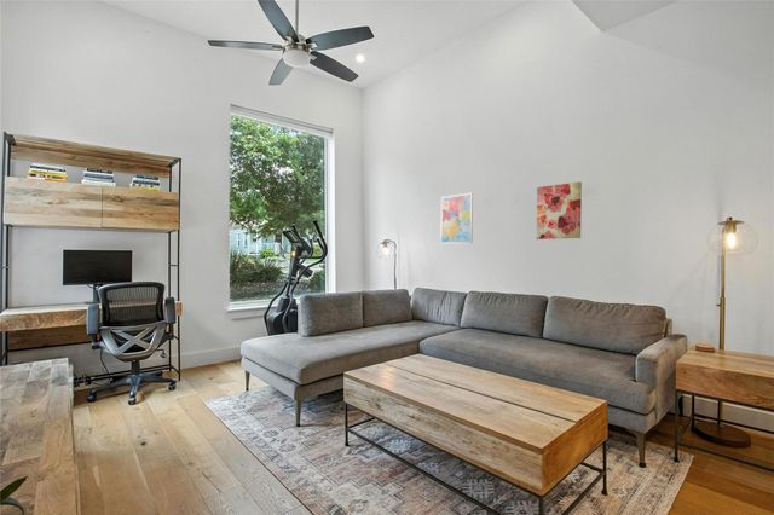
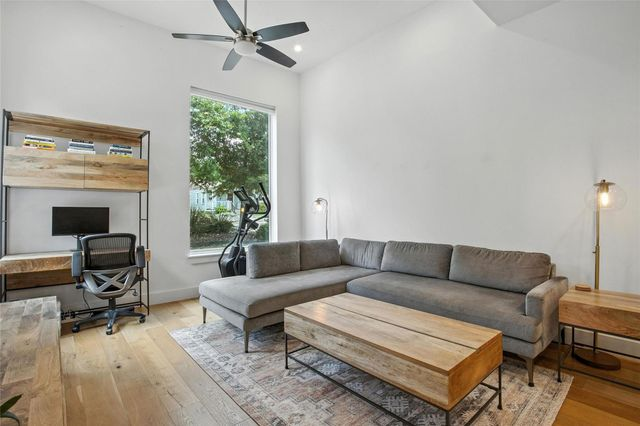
- wall art [439,192,474,245]
- wall art [536,180,583,241]
